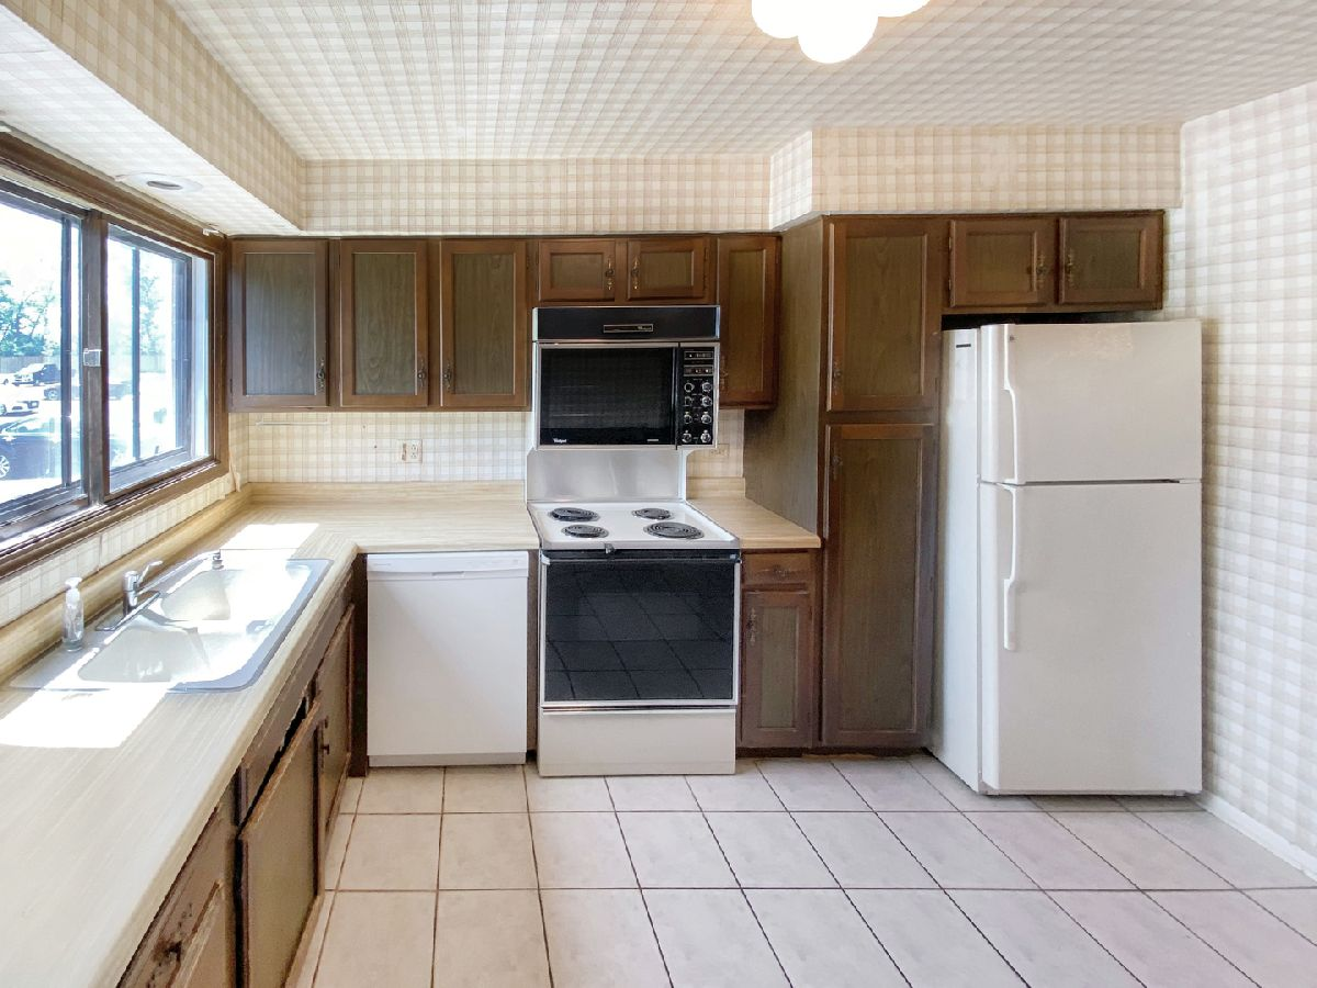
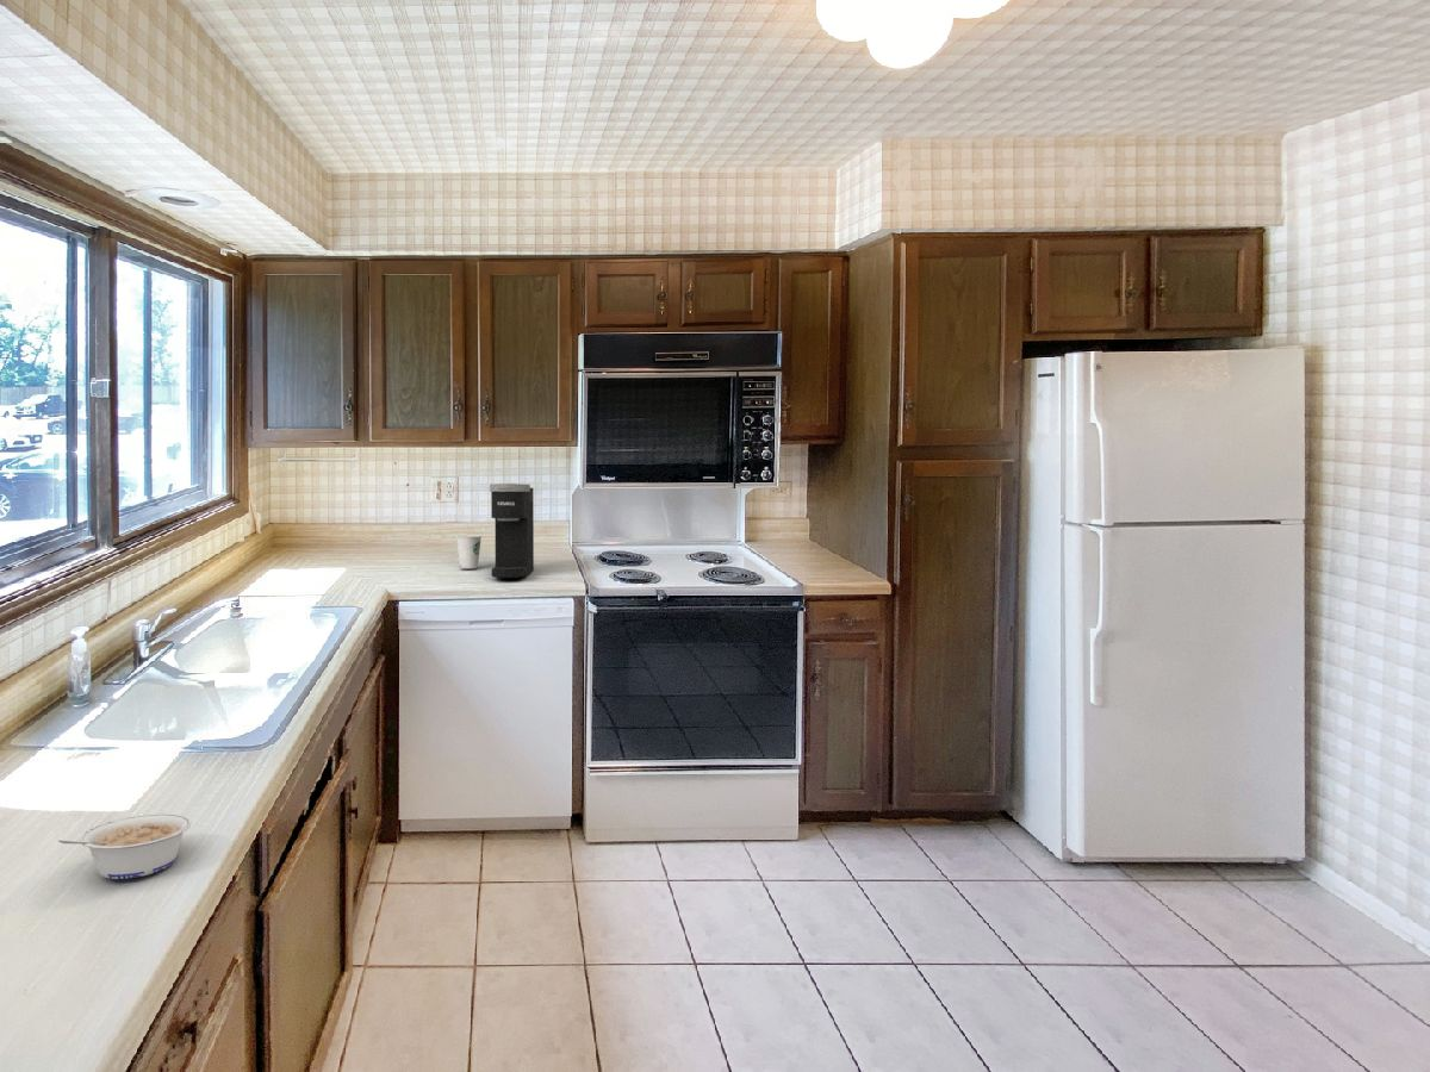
+ coffee maker [489,482,535,579]
+ dixie cup [455,535,483,569]
+ legume [57,812,193,880]
